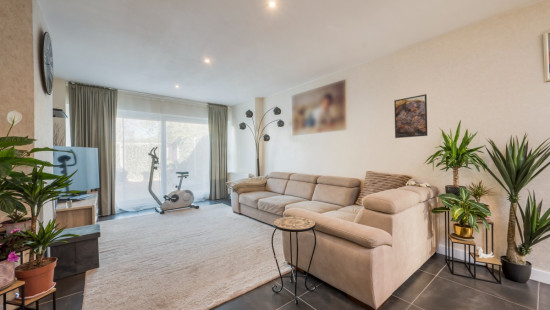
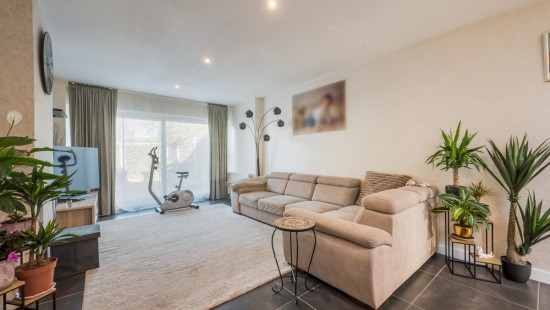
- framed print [393,93,428,139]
